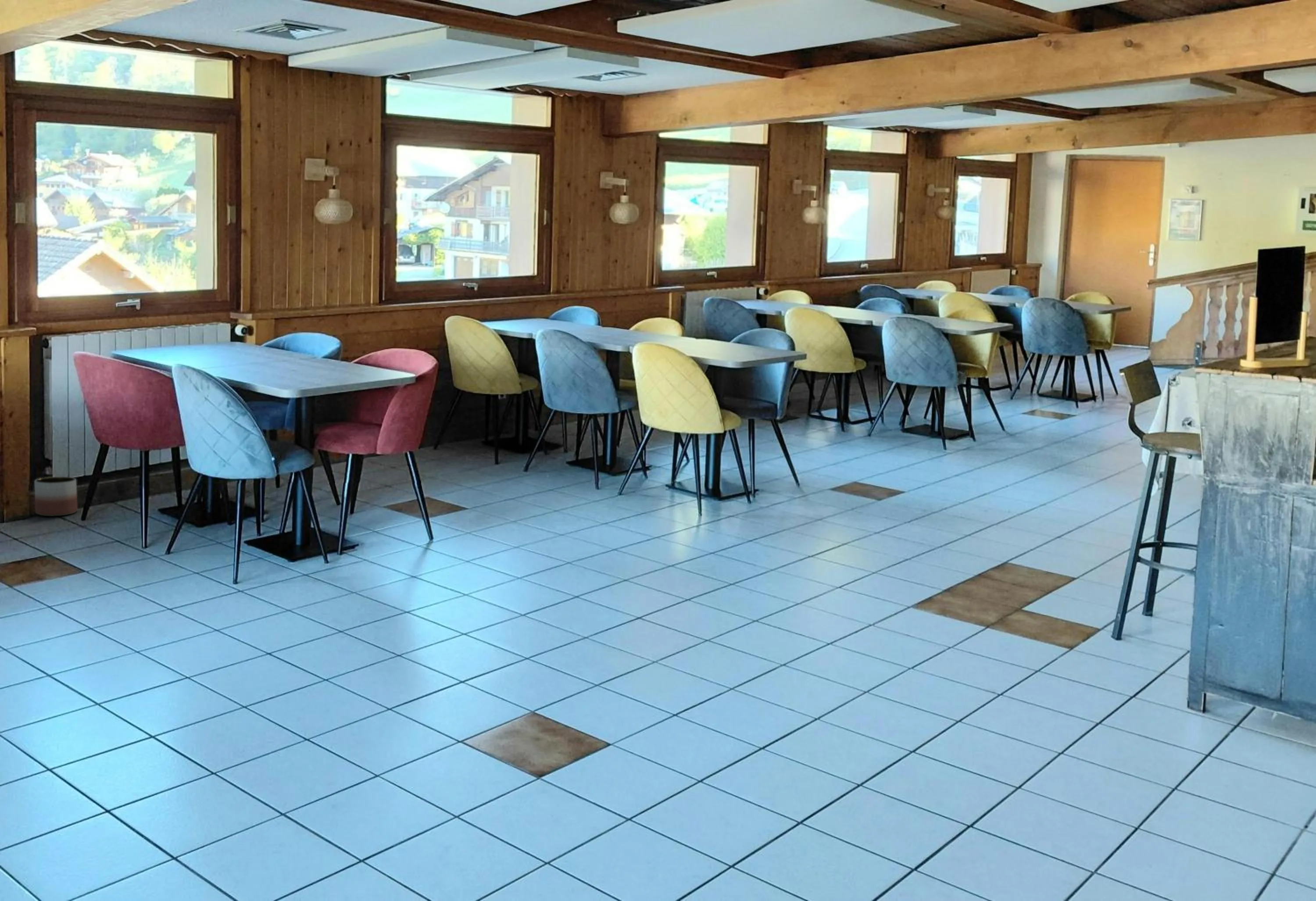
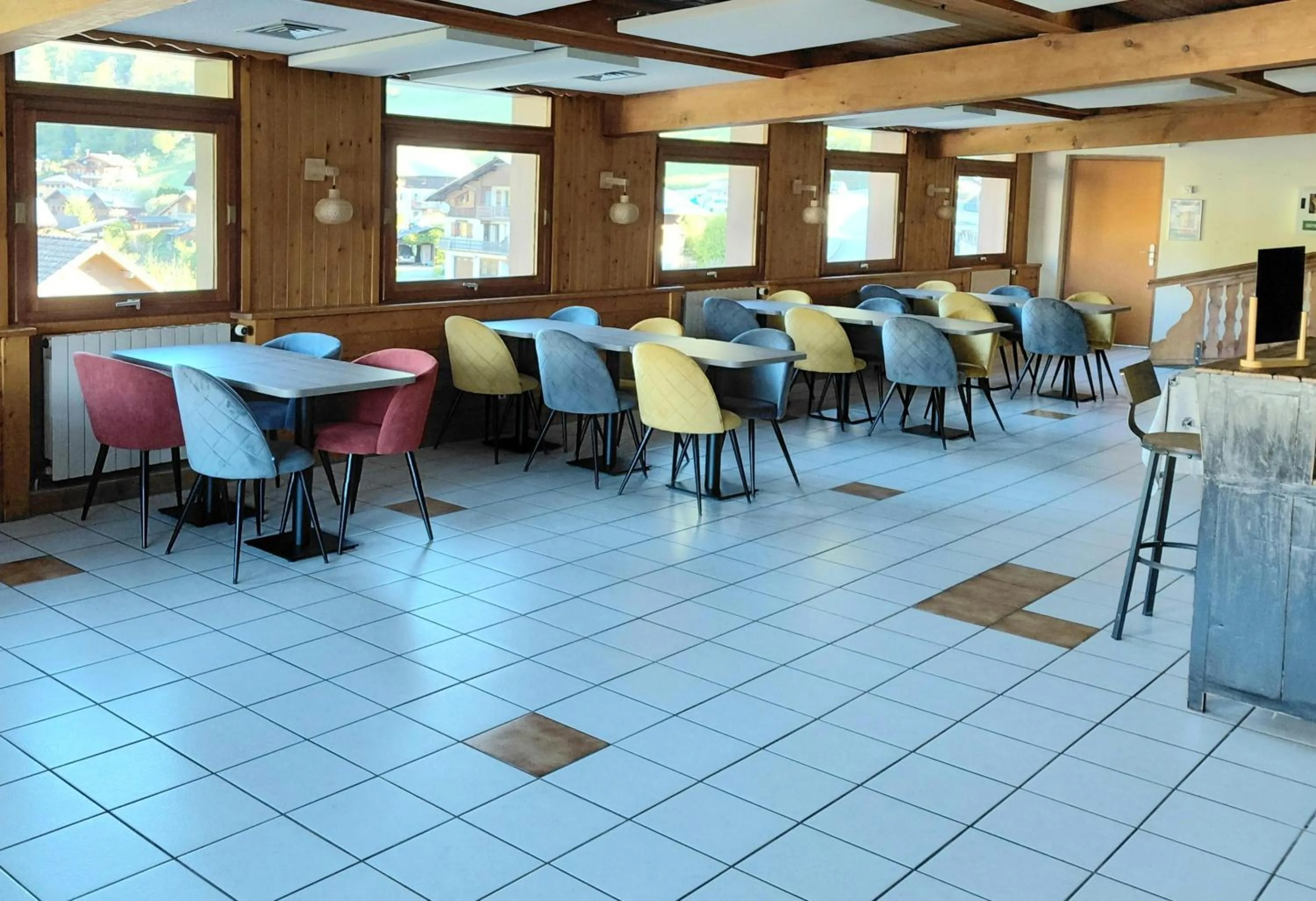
- planter [34,476,78,517]
